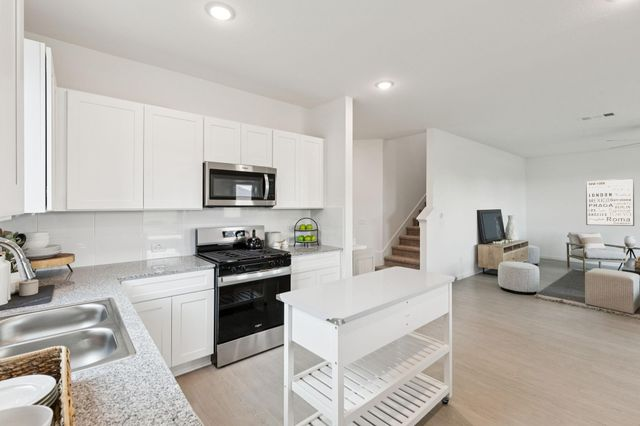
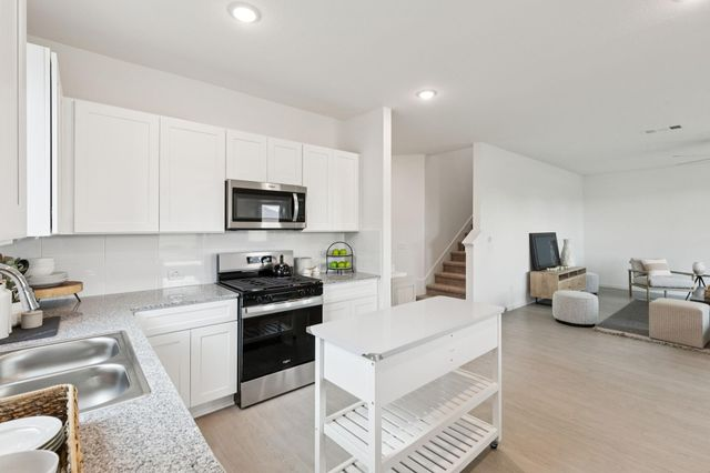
- wall art [585,177,635,227]
